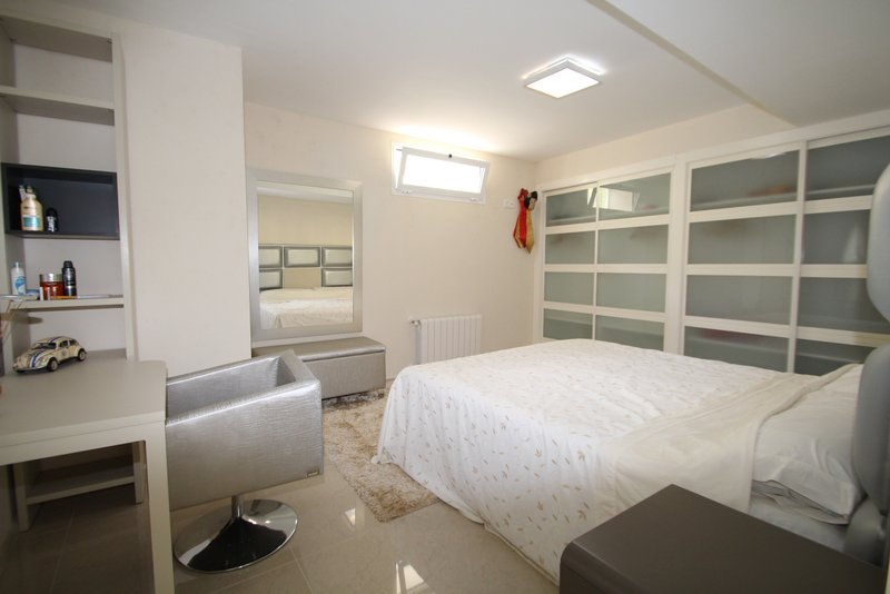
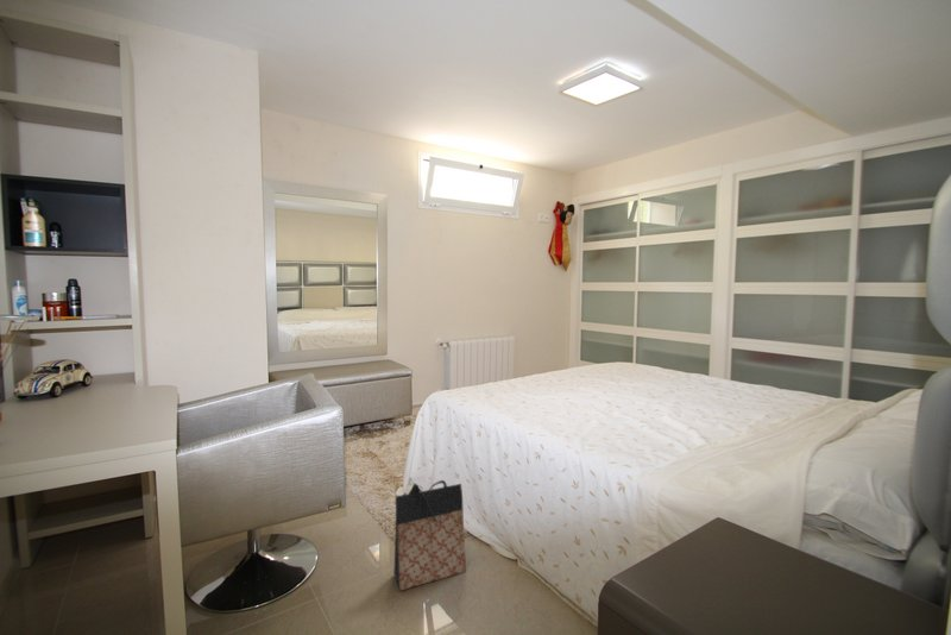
+ bag [392,479,467,592]
